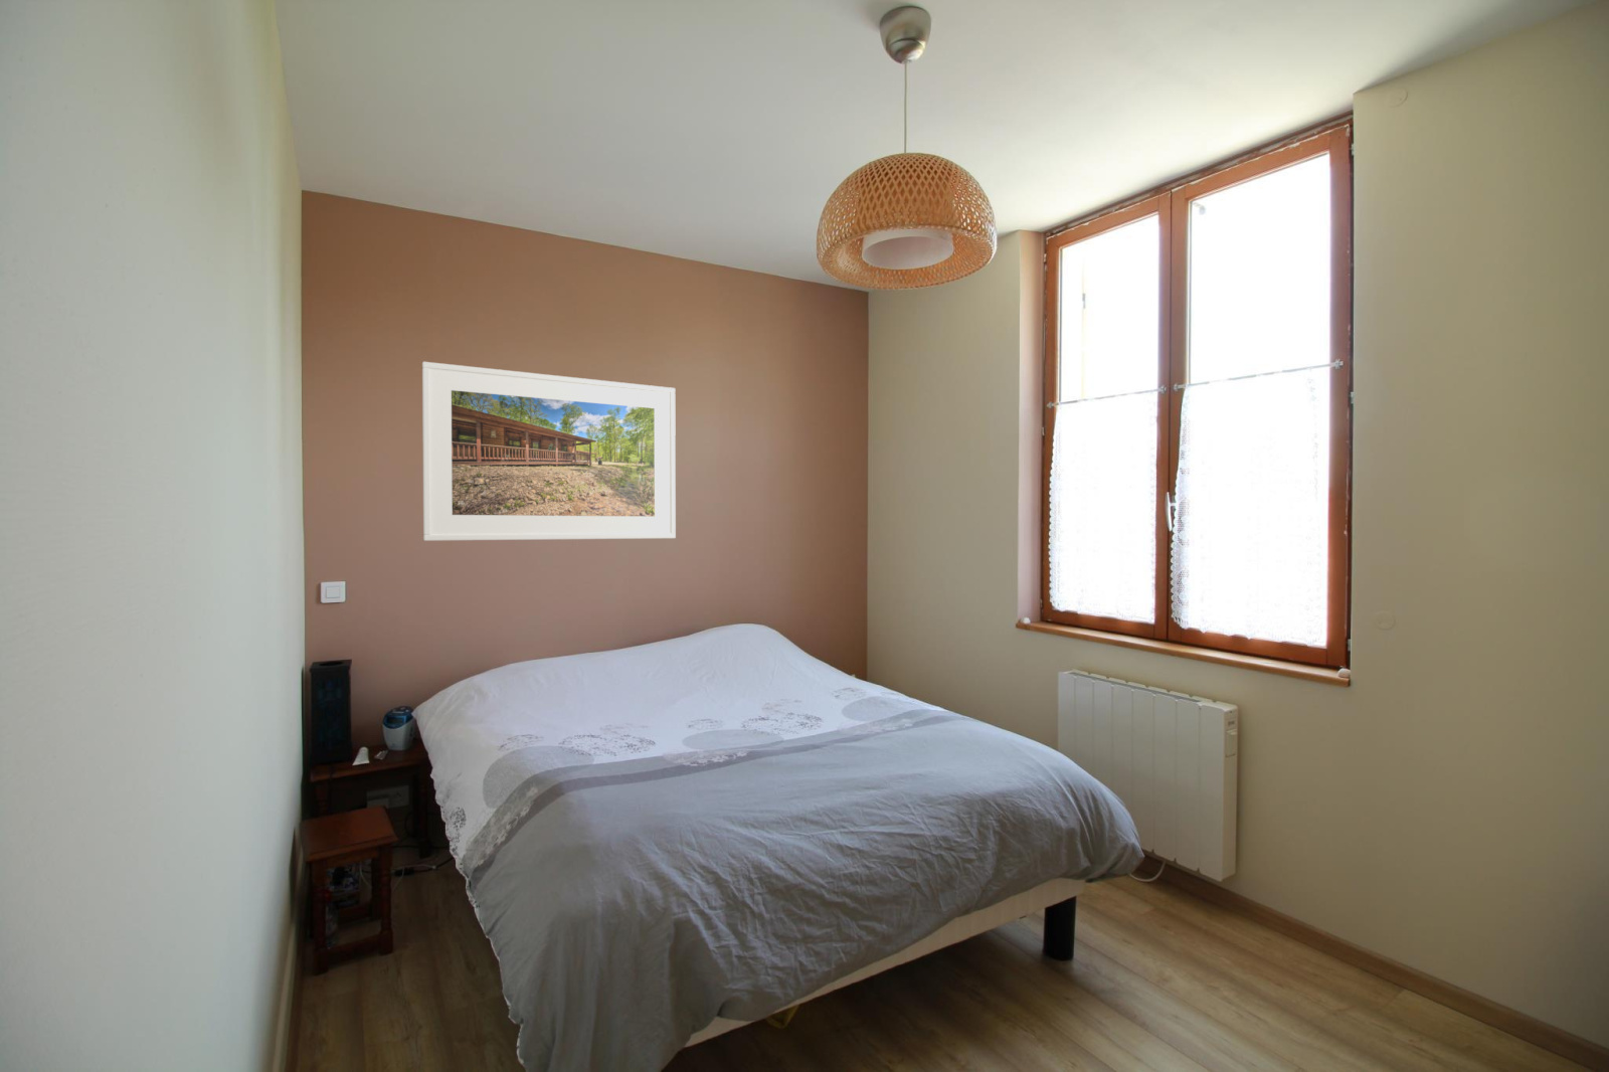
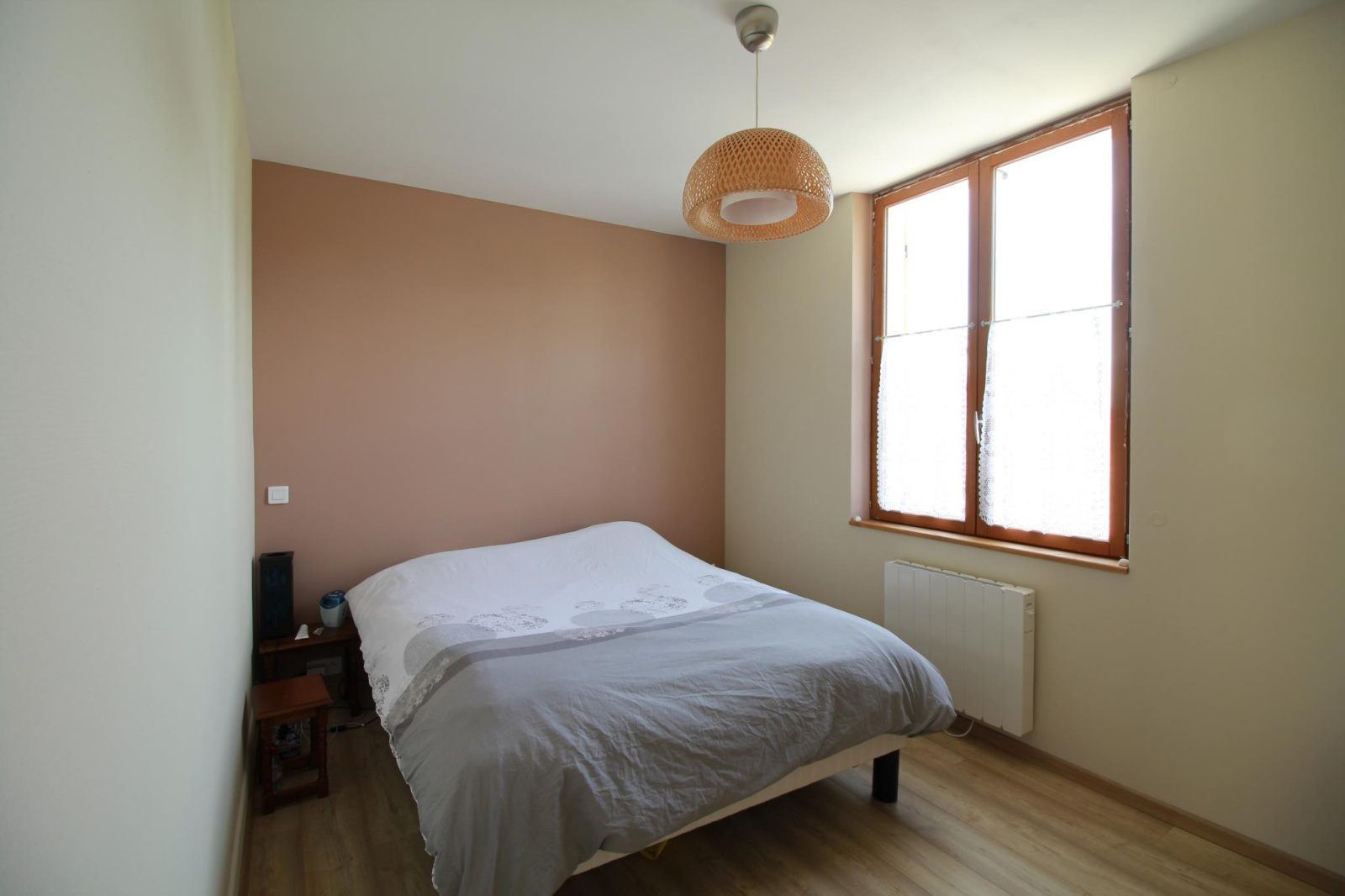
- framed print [421,361,677,542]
